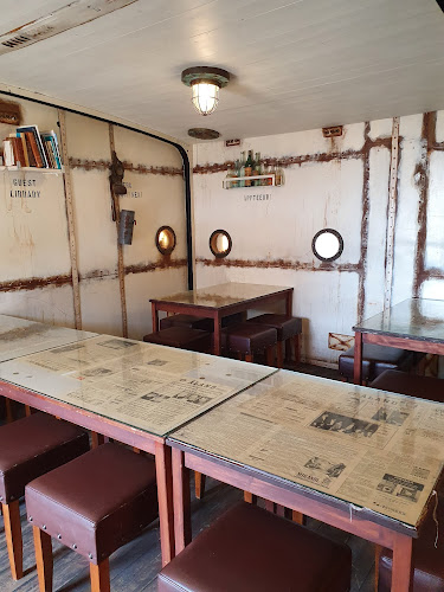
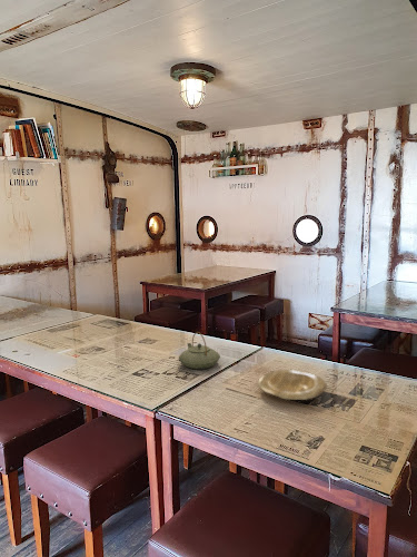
+ plate [257,369,328,401]
+ teapot [178,331,221,370]
